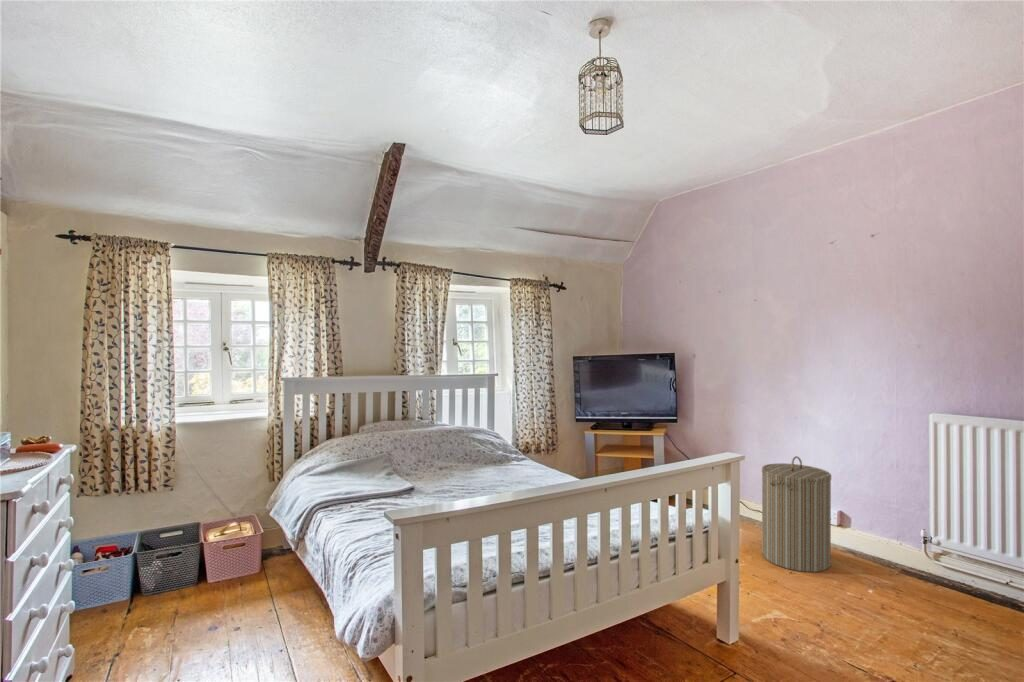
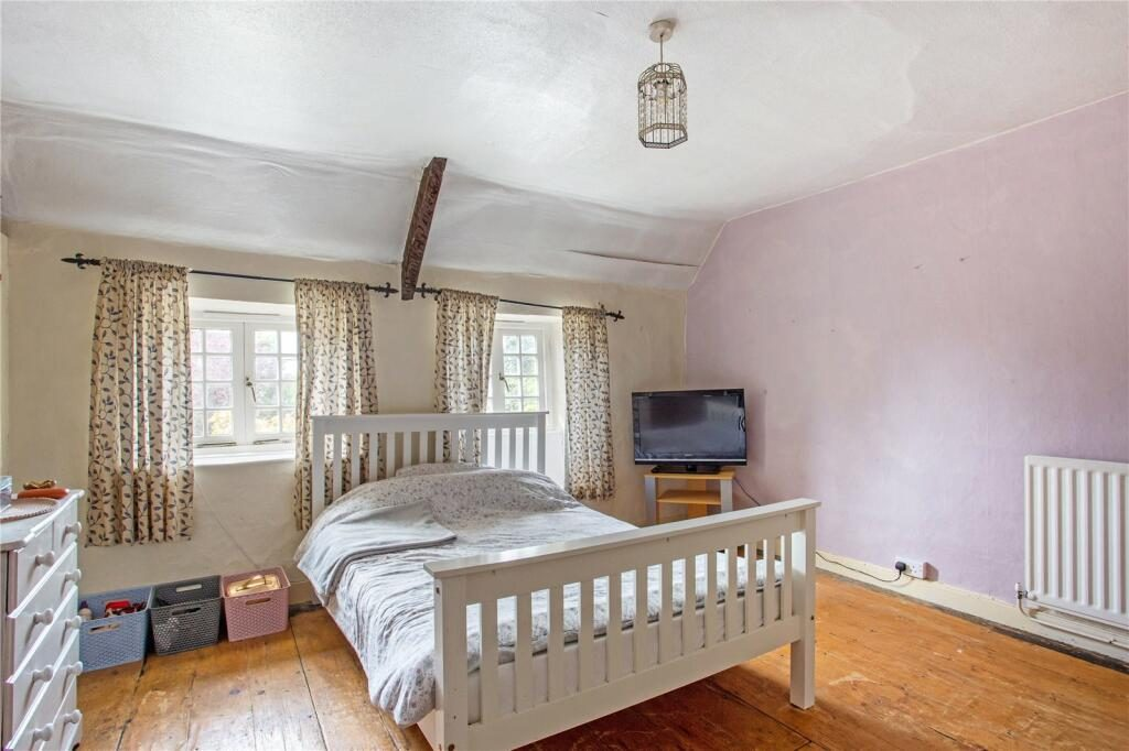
- laundry hamper [761,455,832,573]
